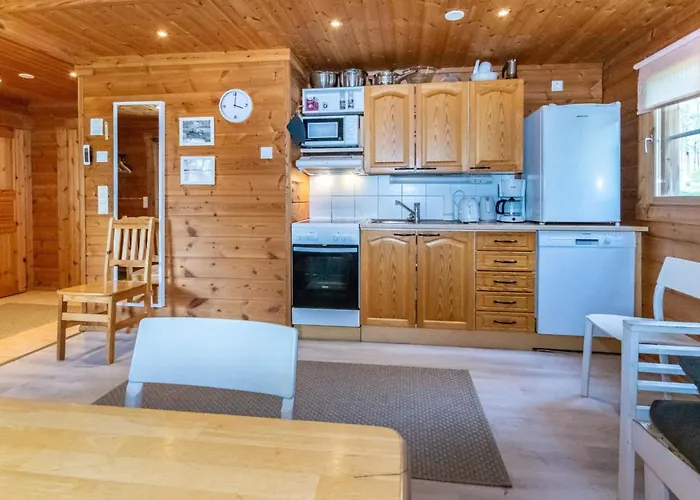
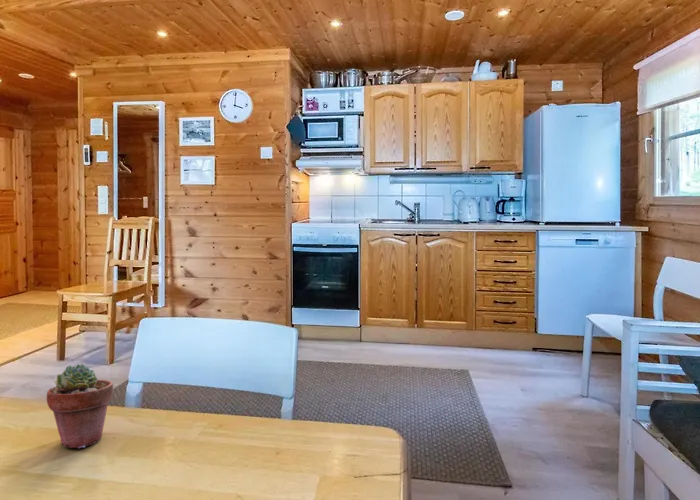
+ potted succulent [46,363,114,450]
